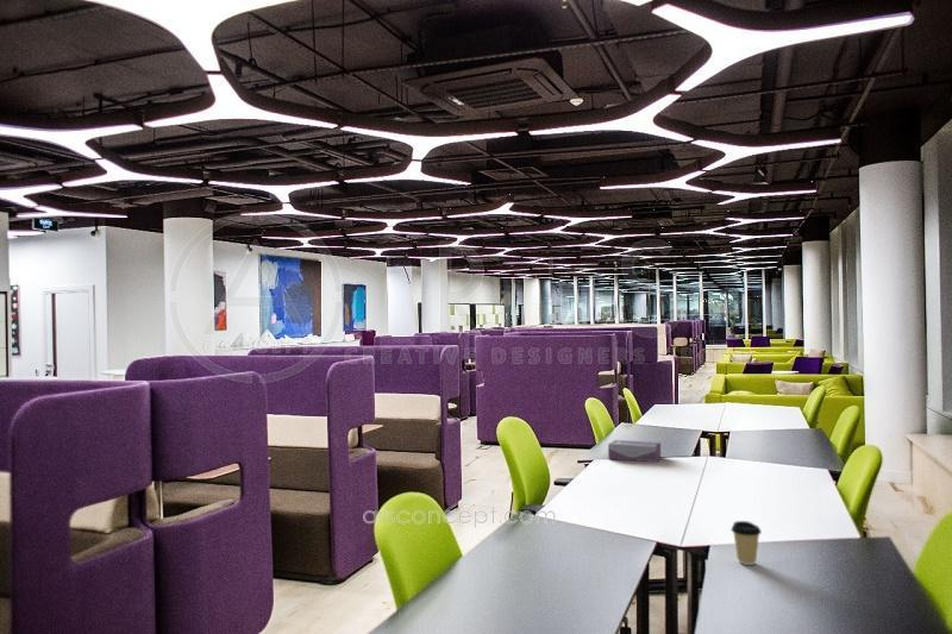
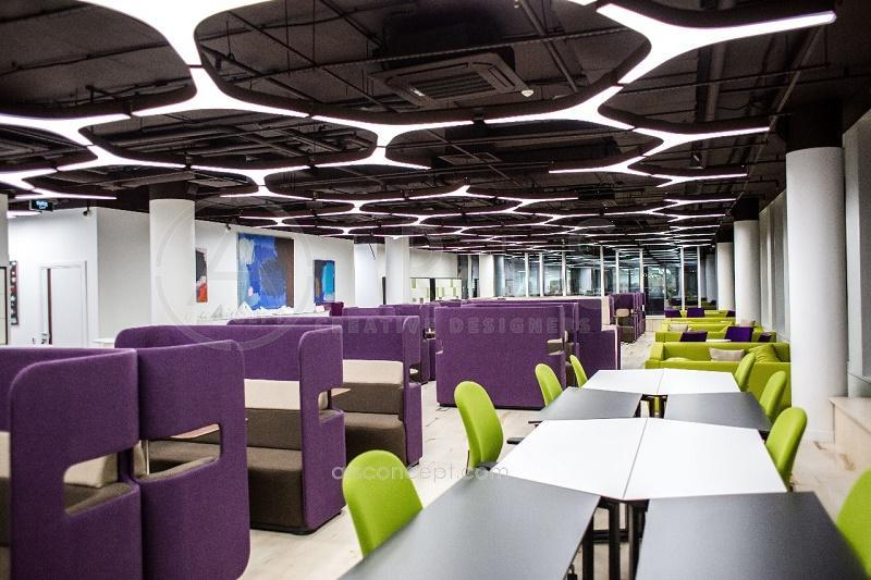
- tissue box [607,439,662,464]
- coffee cup [729,520,763,566]
